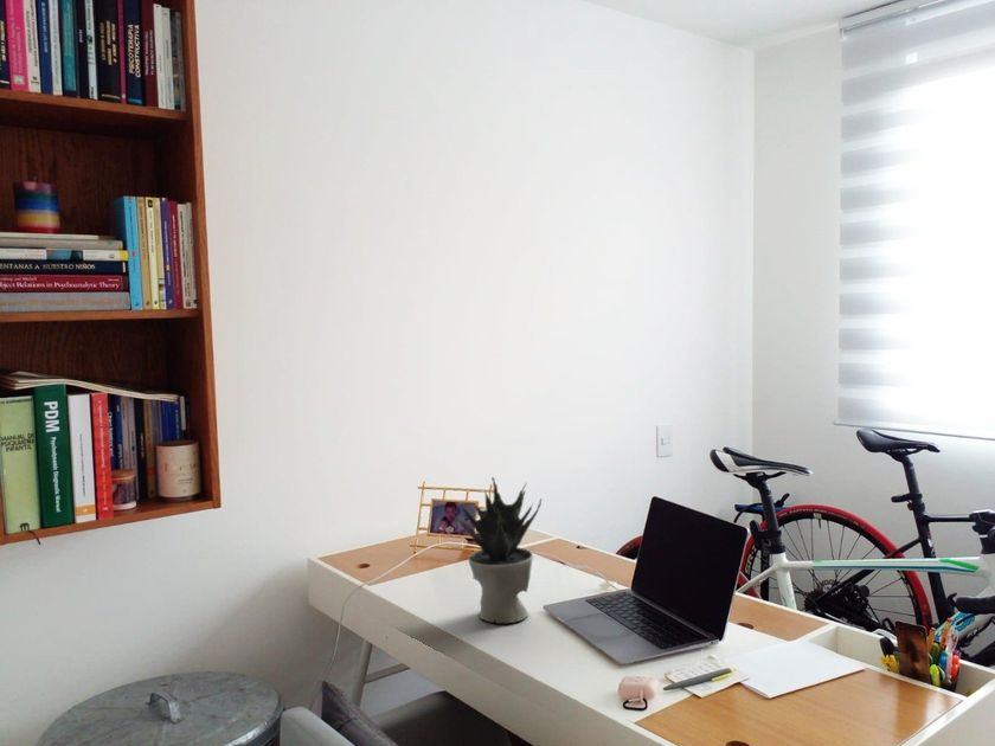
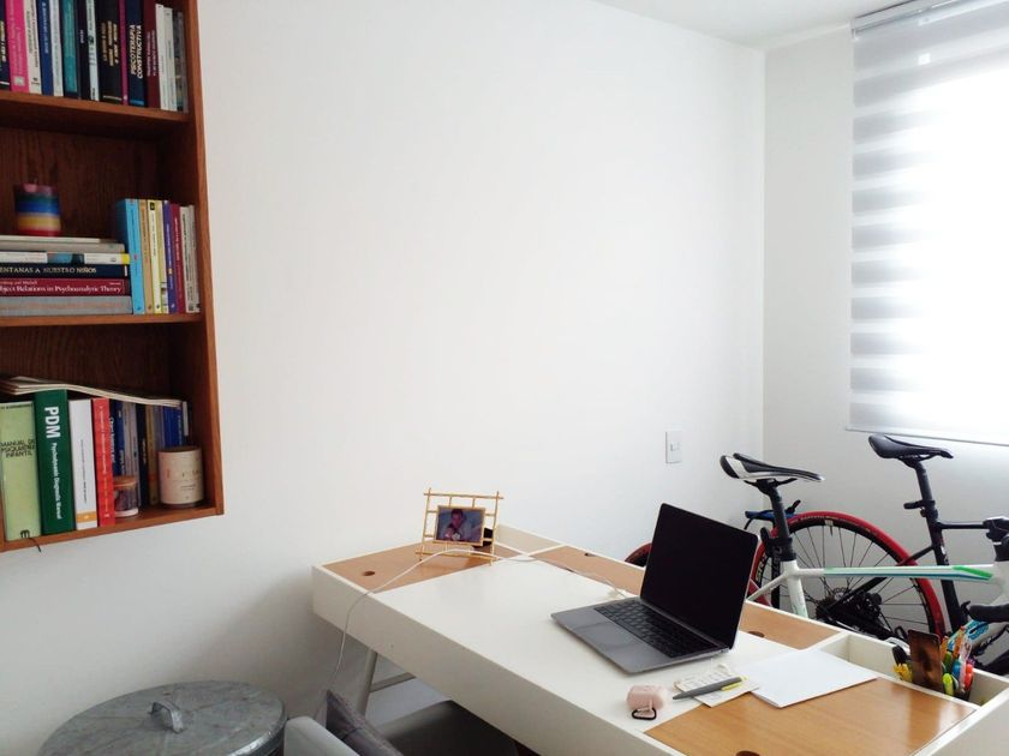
- potted plant [449,476,543,624]
